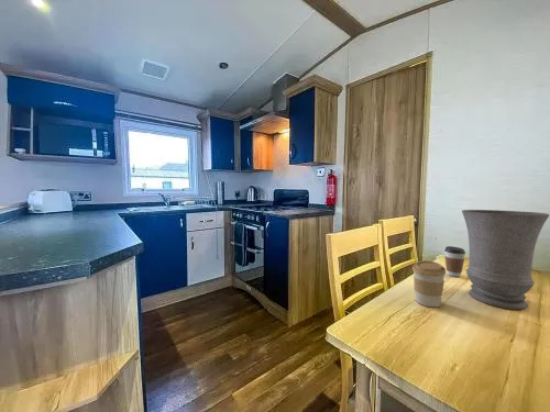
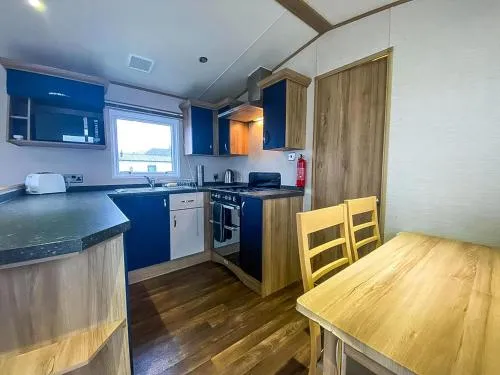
- coffee cup [411,259,447,308]
- vase [461,209,550,310]
- coffee cup [443,245,466,278]
